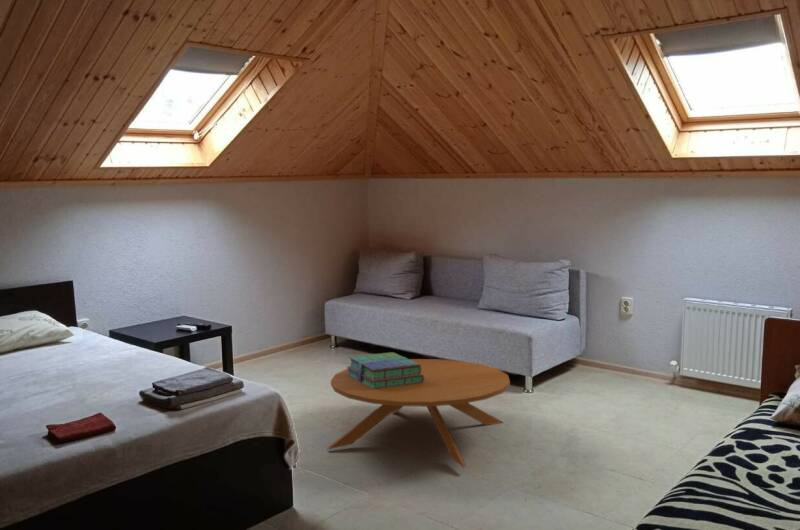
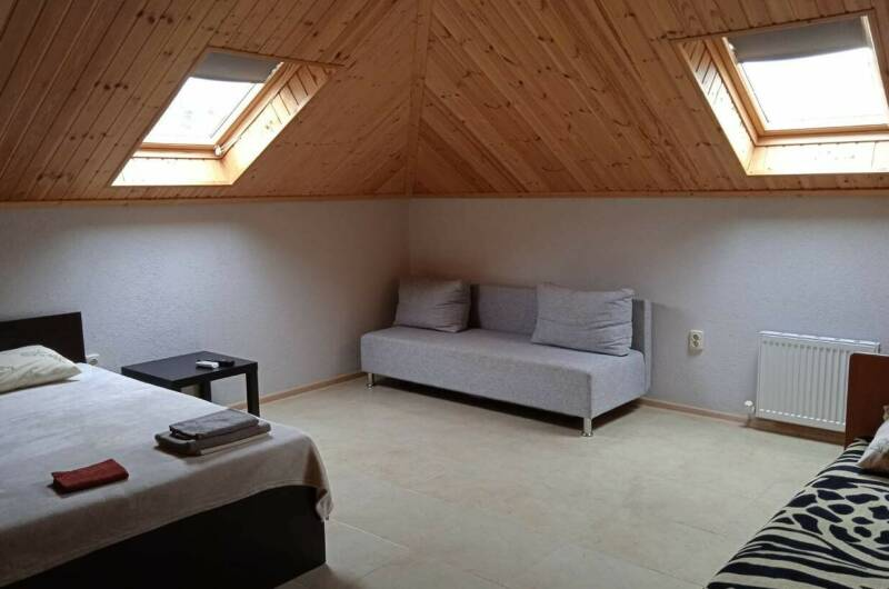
- coffee table [326,358,511,469]
- stack of books [346,351,424,389]
